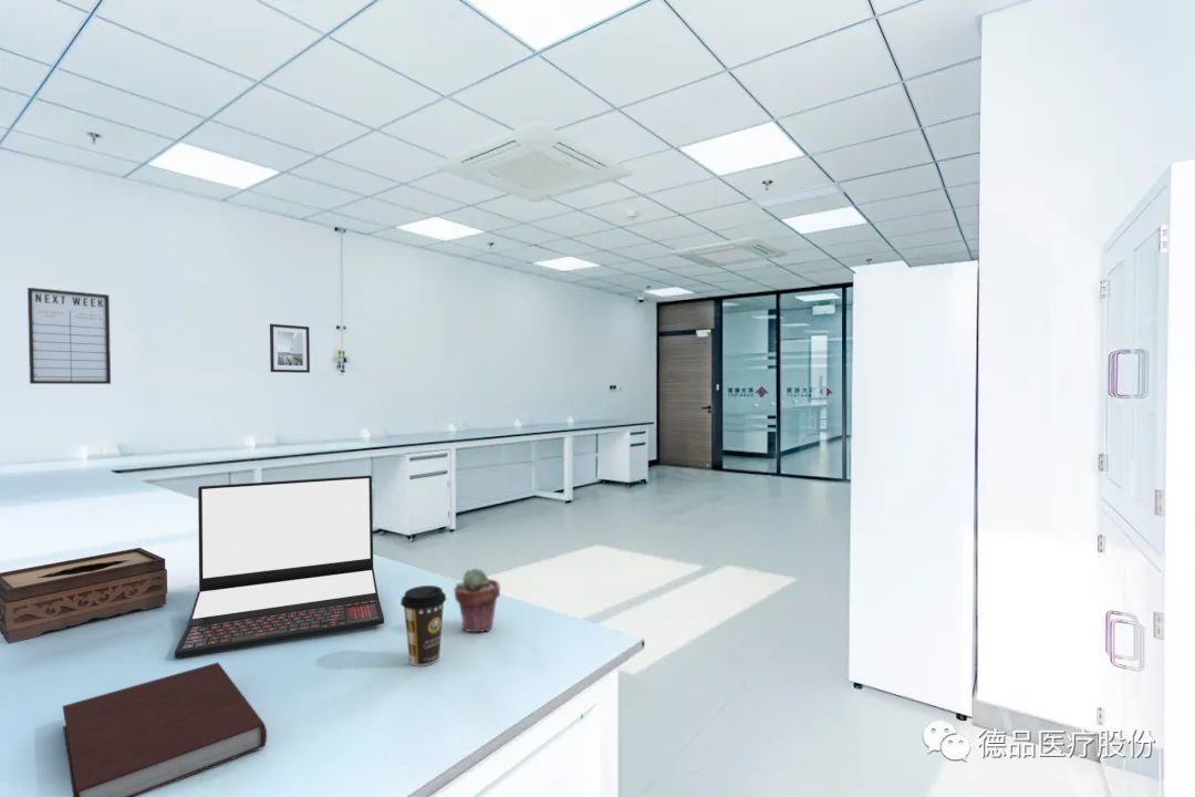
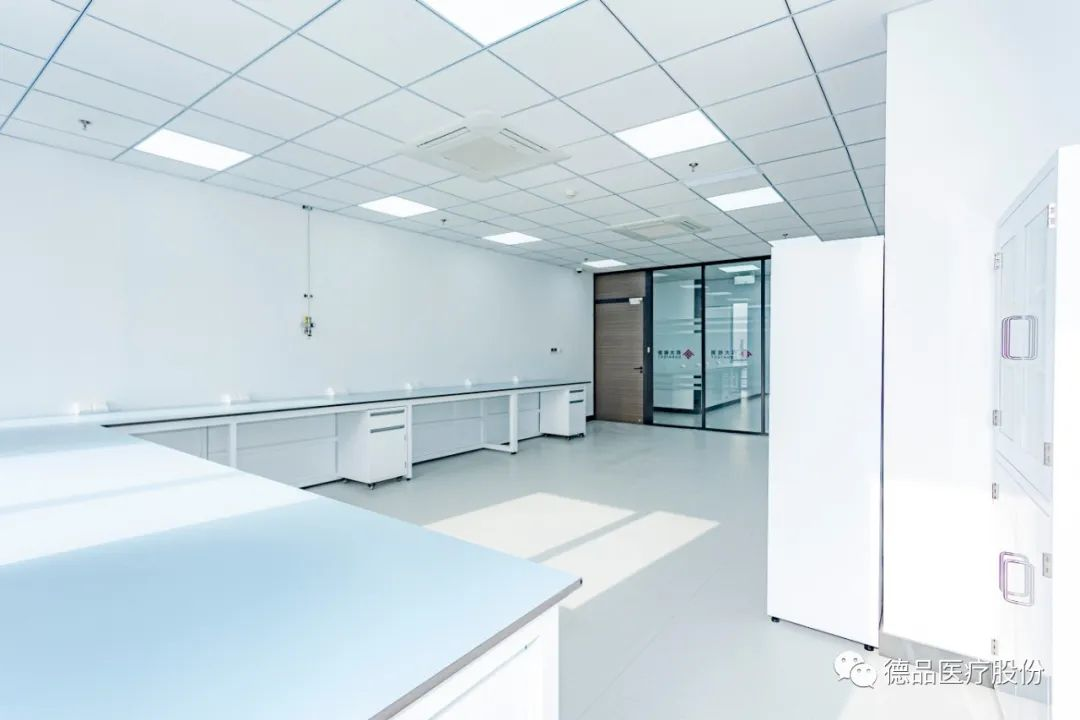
- writing board [27,287,112,385]
- wall art [269,323,311,374]
- laptop [174,475,385,659]
- potted succulent [454,567,501,633]
- coffee cup [399,584,447,666]
- tissue box [0,547,168,644]
- notebook [62,661,268,797]
